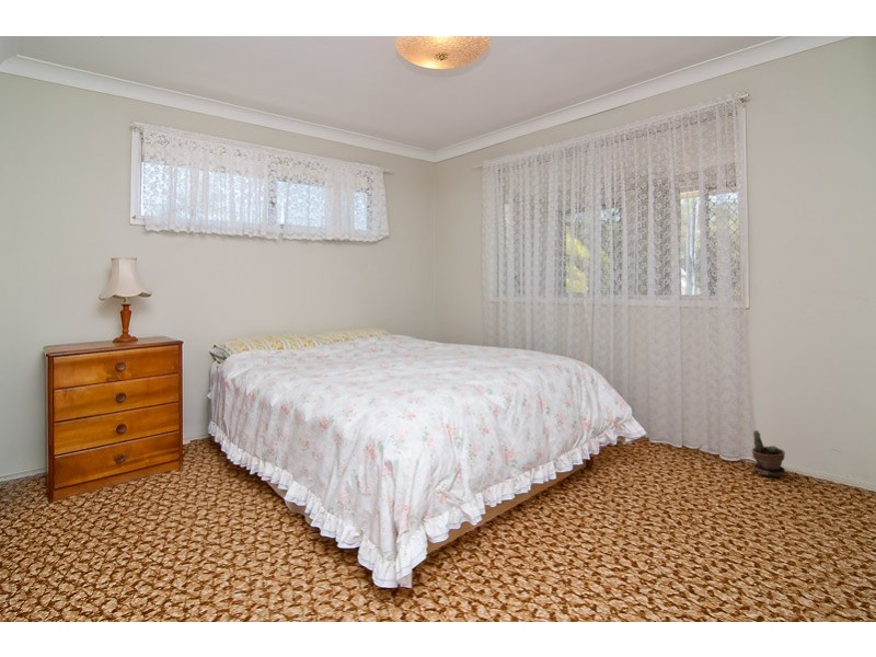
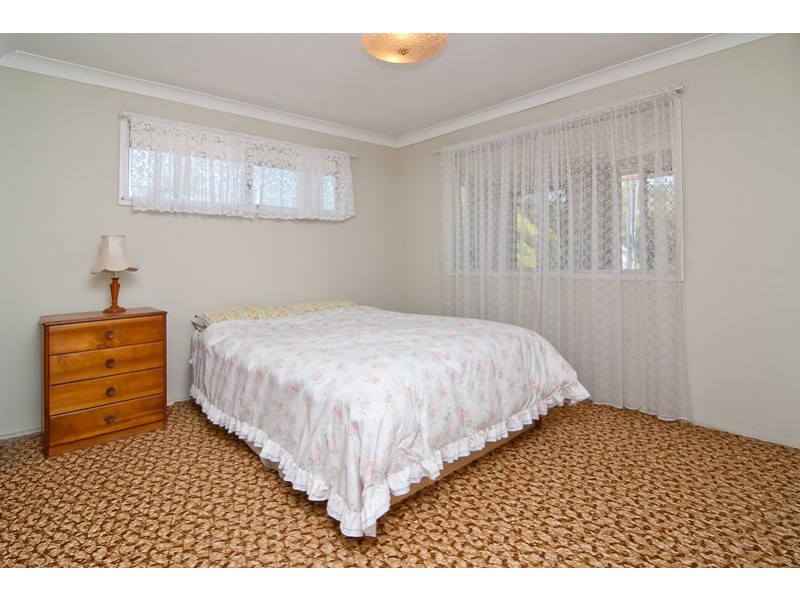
- potted plant [751,429,786,477]
